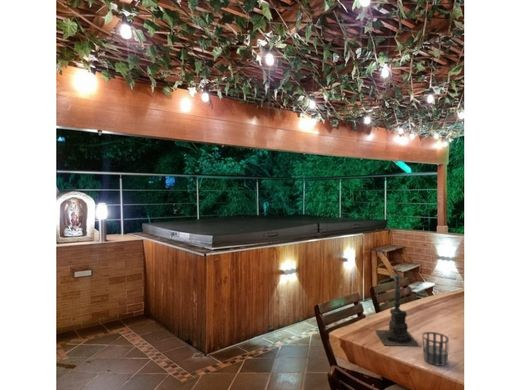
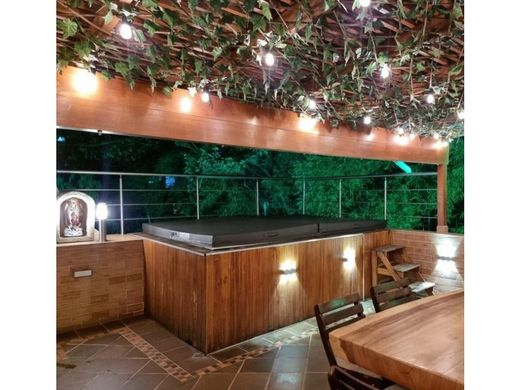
- candle holder [374,265,421,347]
- cup [421,331,450,367]
